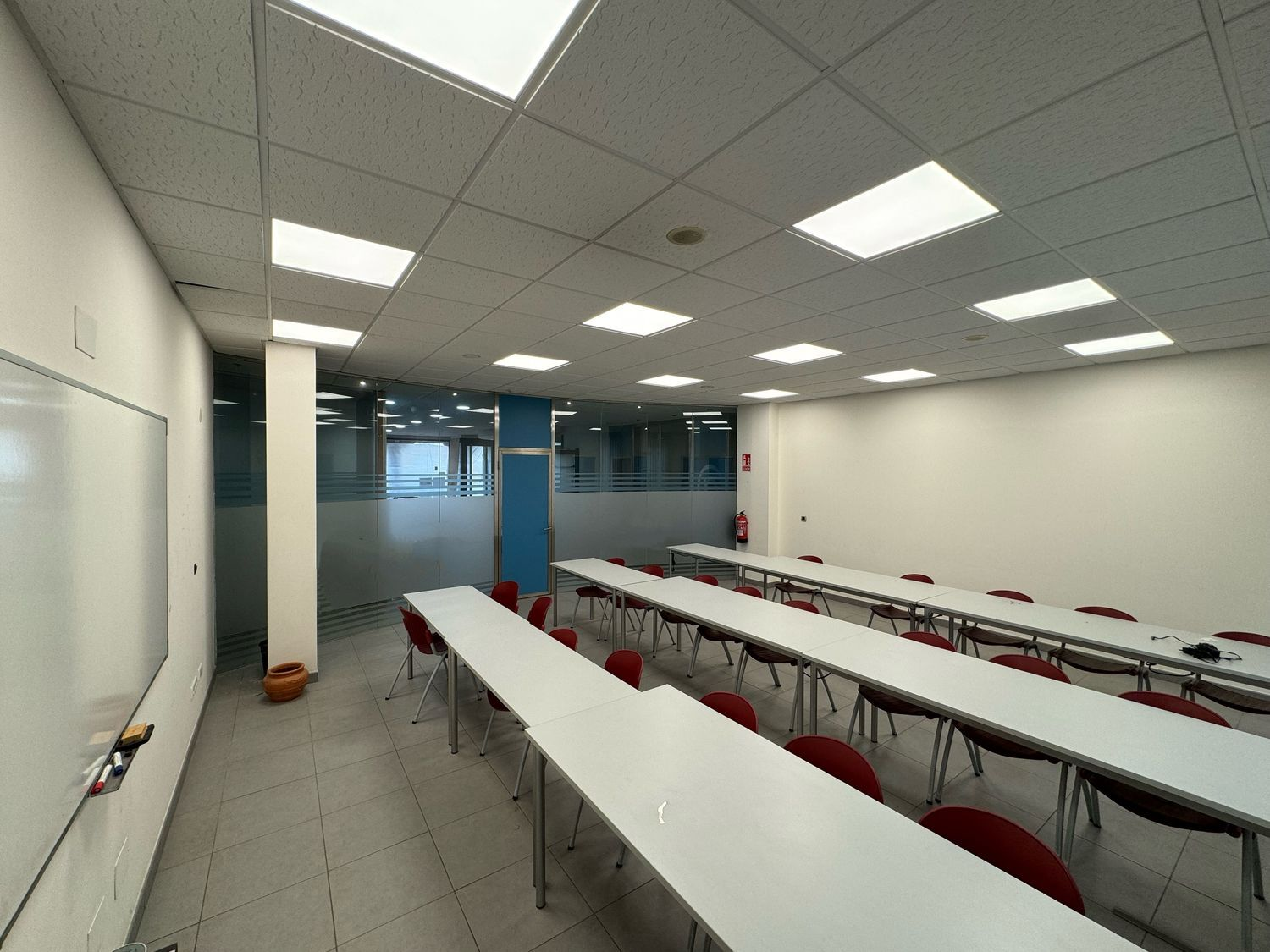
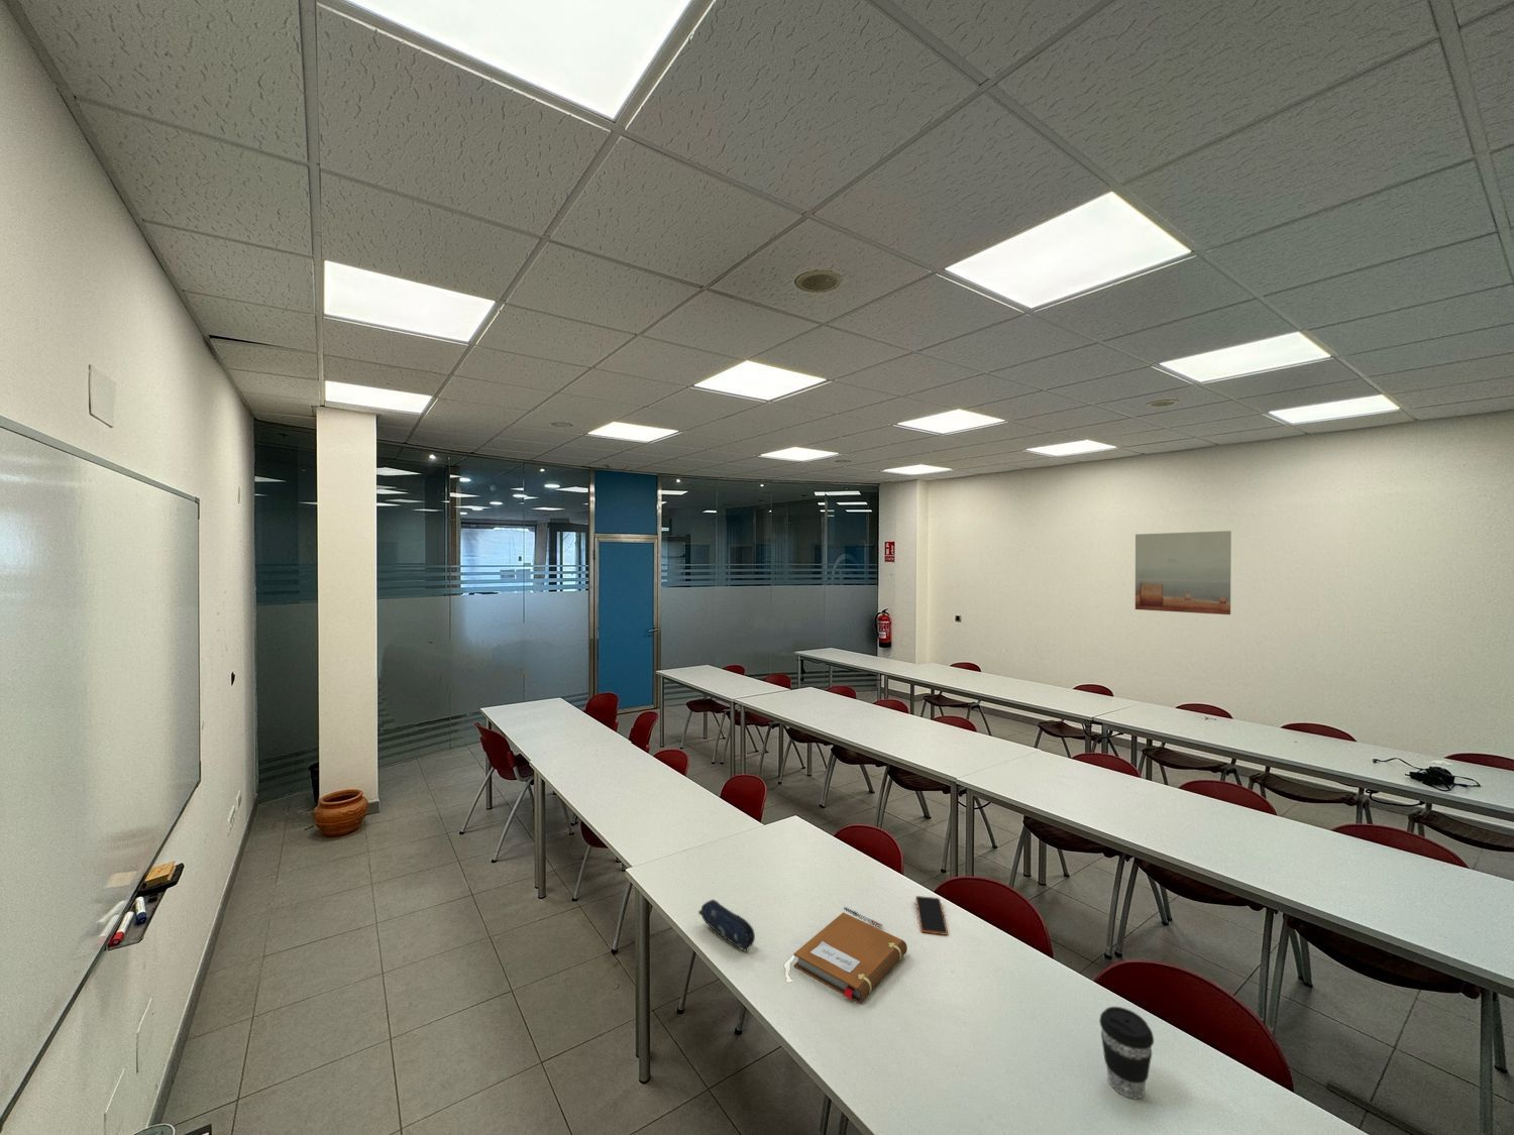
+ notebook [793,911,908,1004]
+ pen [843,906,883,929]
+ smartphone [914,895,949,936]
+ wall art [1135,529,1233,615]
+ pencil case [697,899,756,953]
+ coffee cup [1098,1006,1155,1099]
